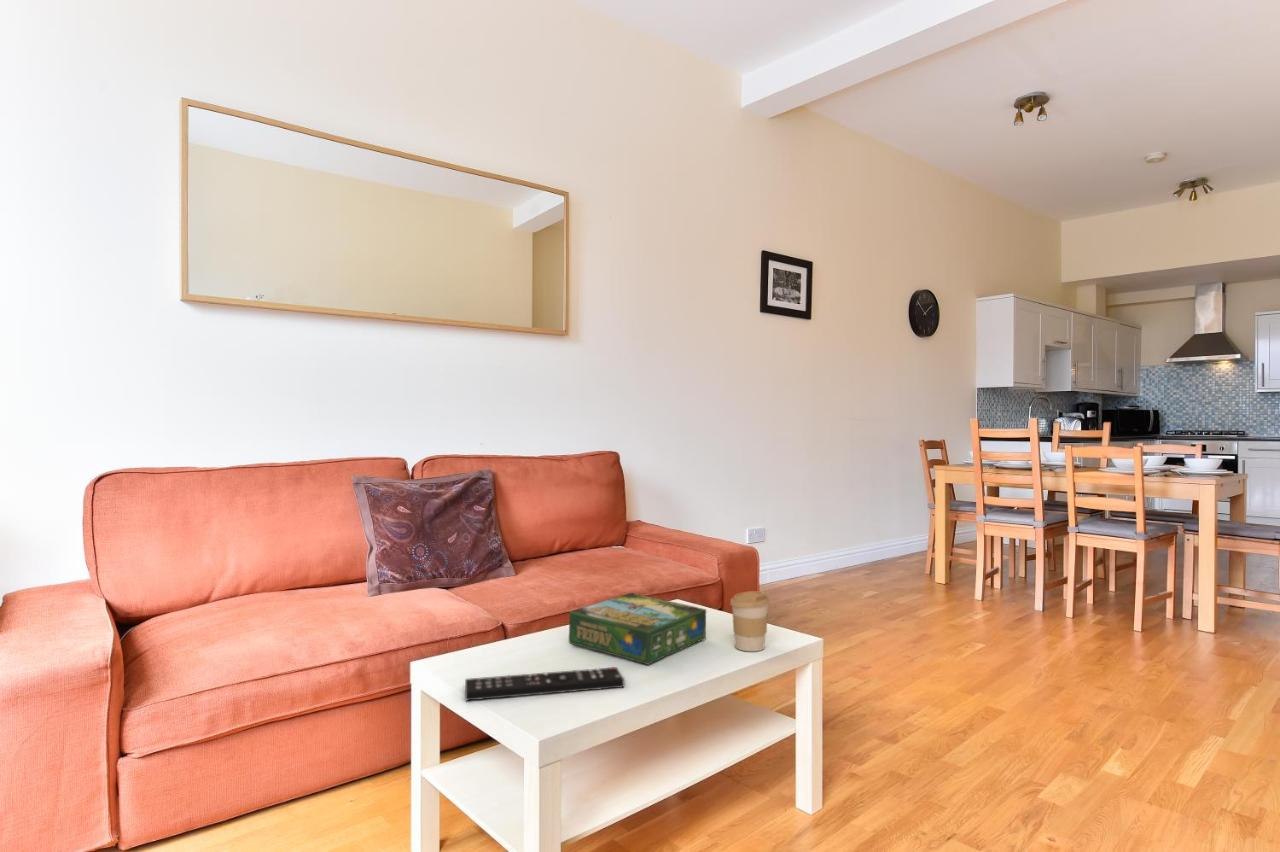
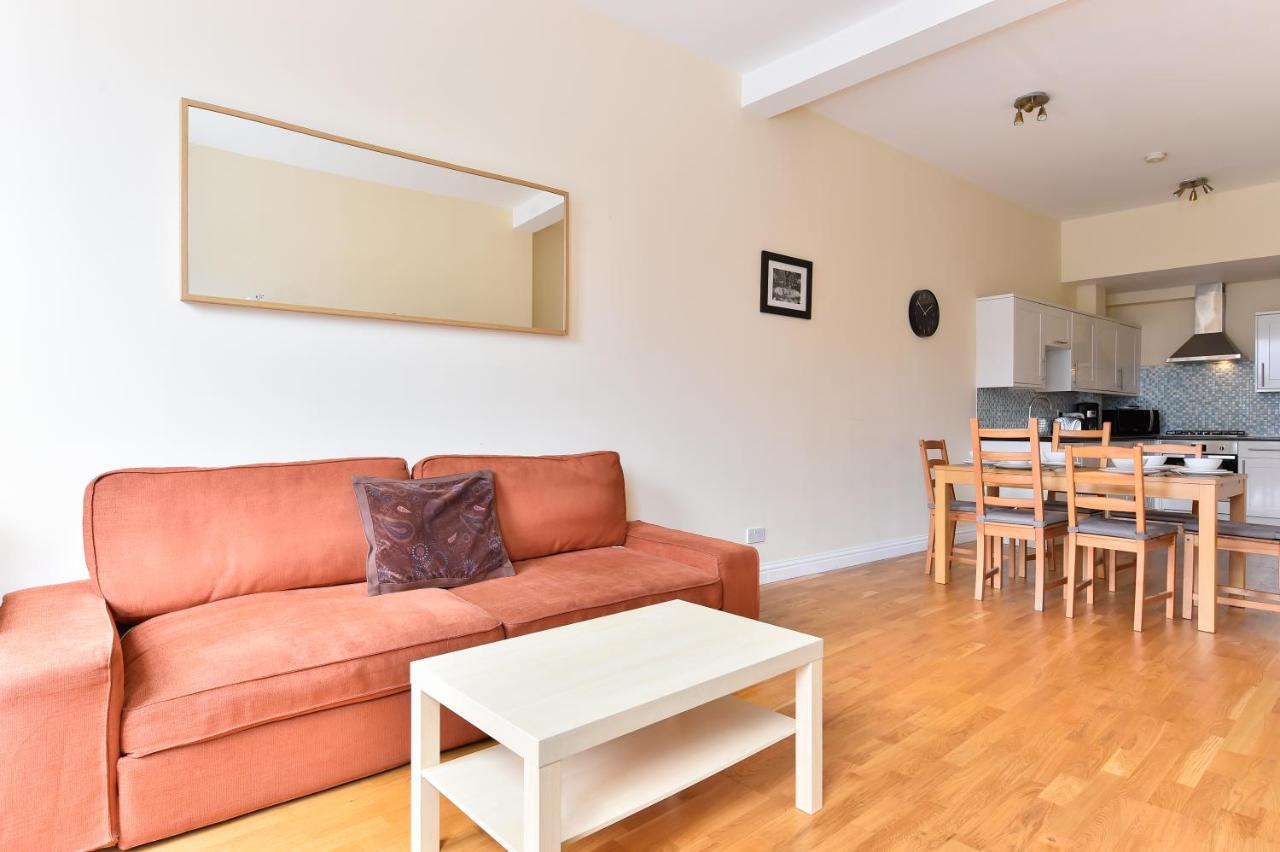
- remote control [464,666,625,702]
- coffee cup [729,590,770,652]
- board game [568,592,707,666]
